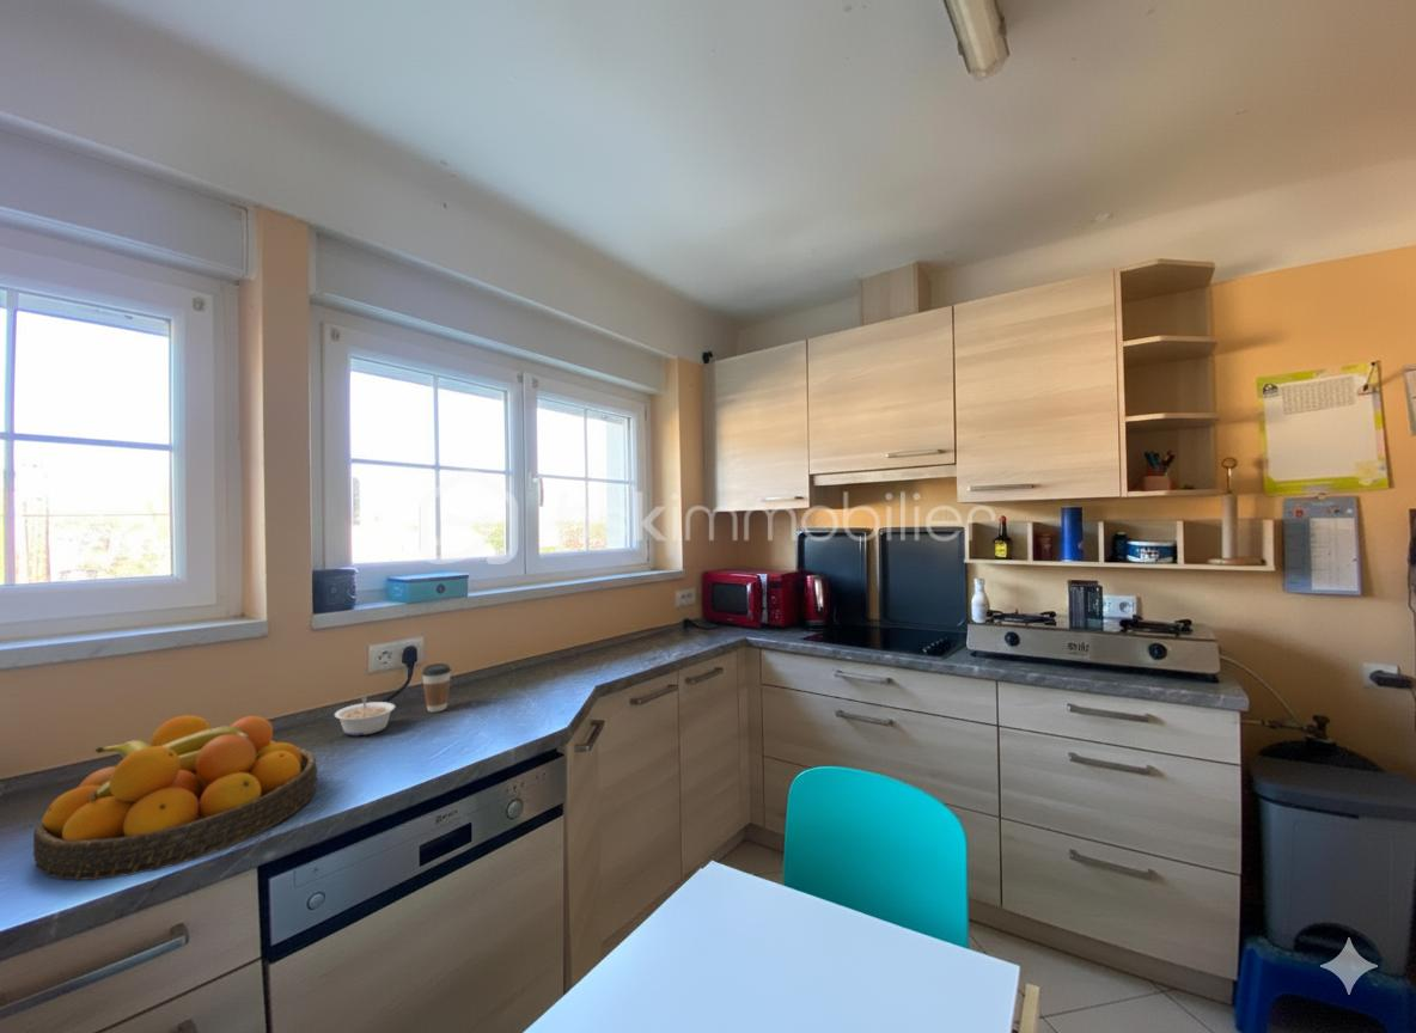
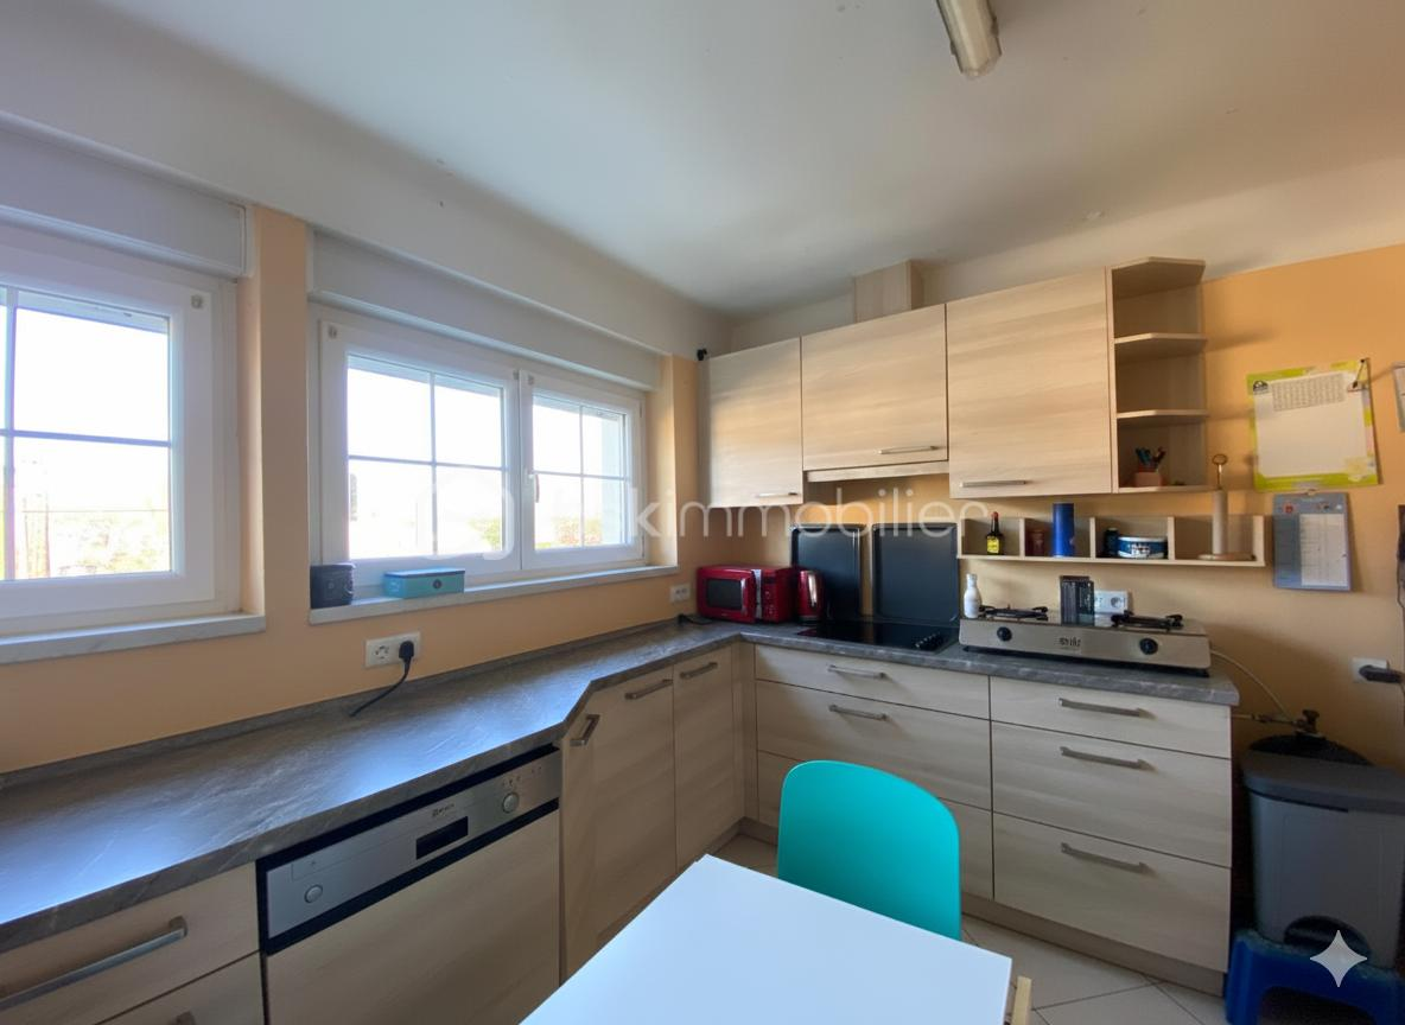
- coffee cup [421,662,452,714]
- fruit bowl [32,714,318,881]
- legume [334,695,397,736]
